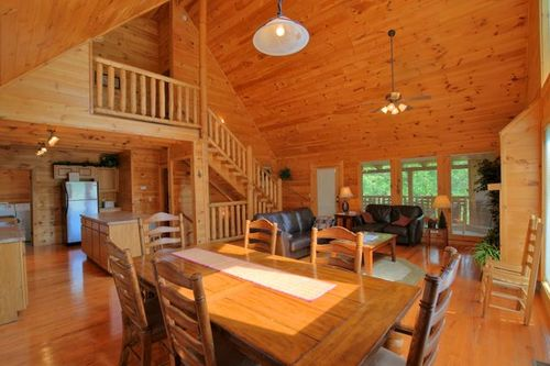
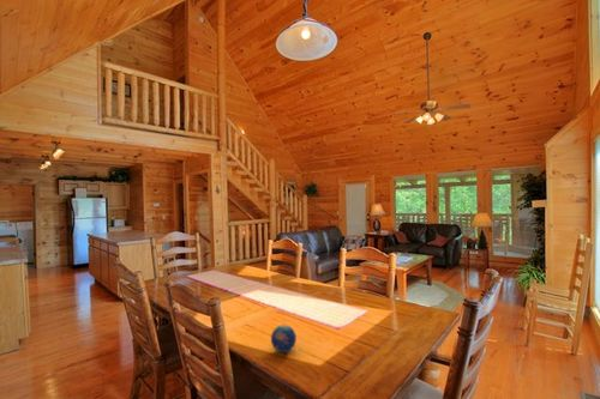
+ decorative orb [270,324,298,353]
